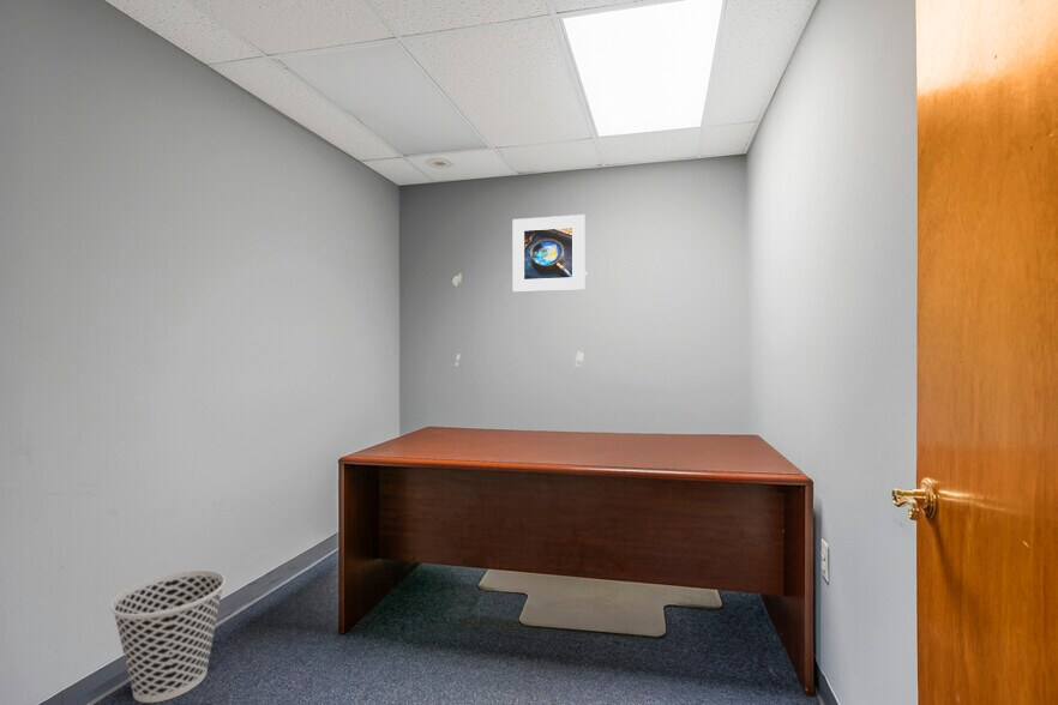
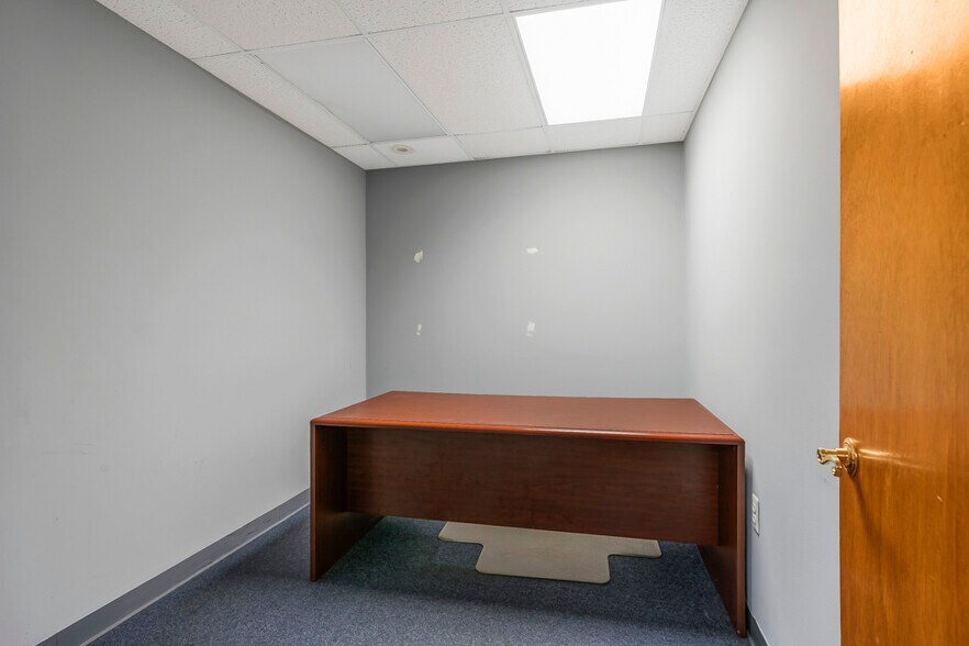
- wastebasket [109,568,227,704]
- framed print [511,213,587,293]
